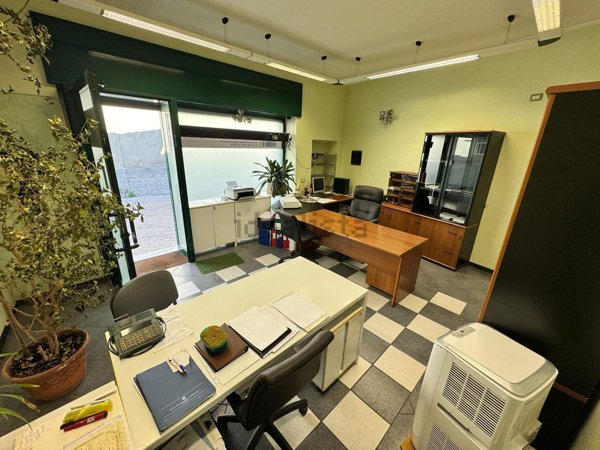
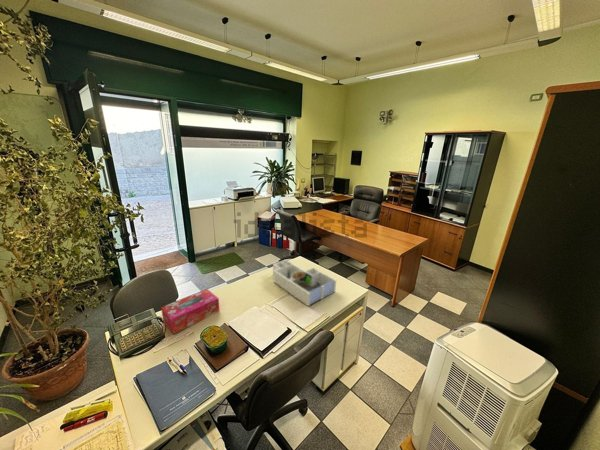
+ desk organizer [272,259,337,307]
+ tissue box [160,288,220,335]
